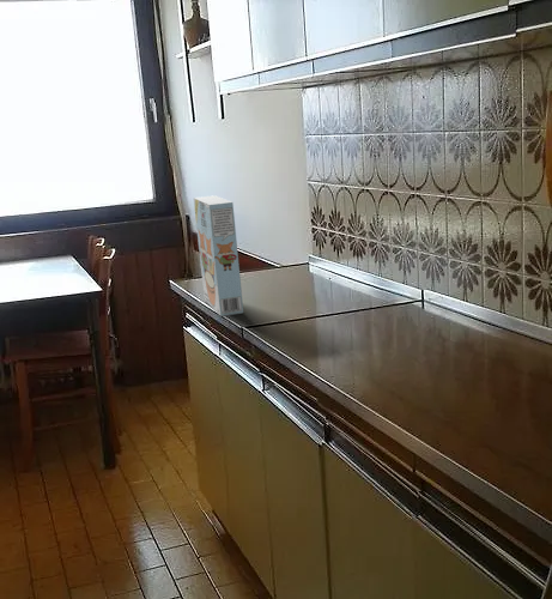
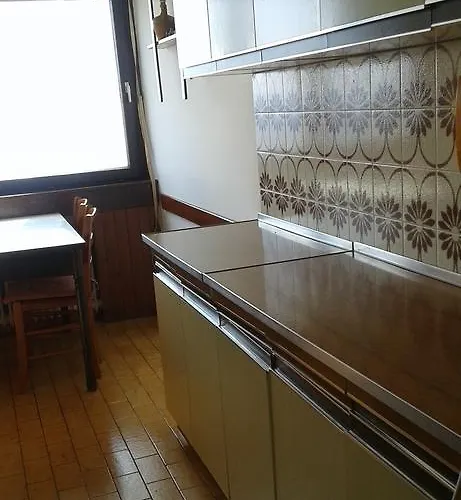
- cereal box [193,194,244,317]
